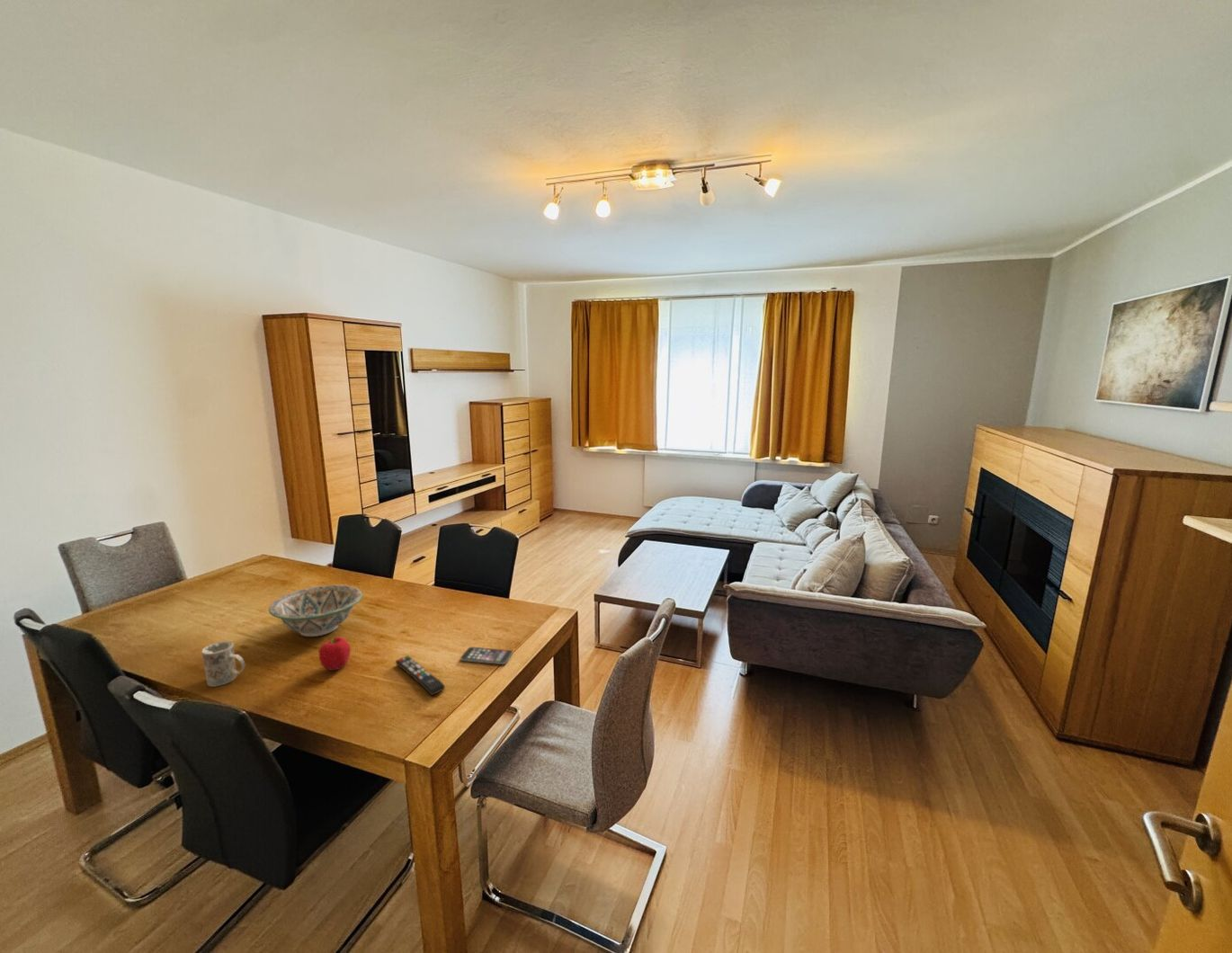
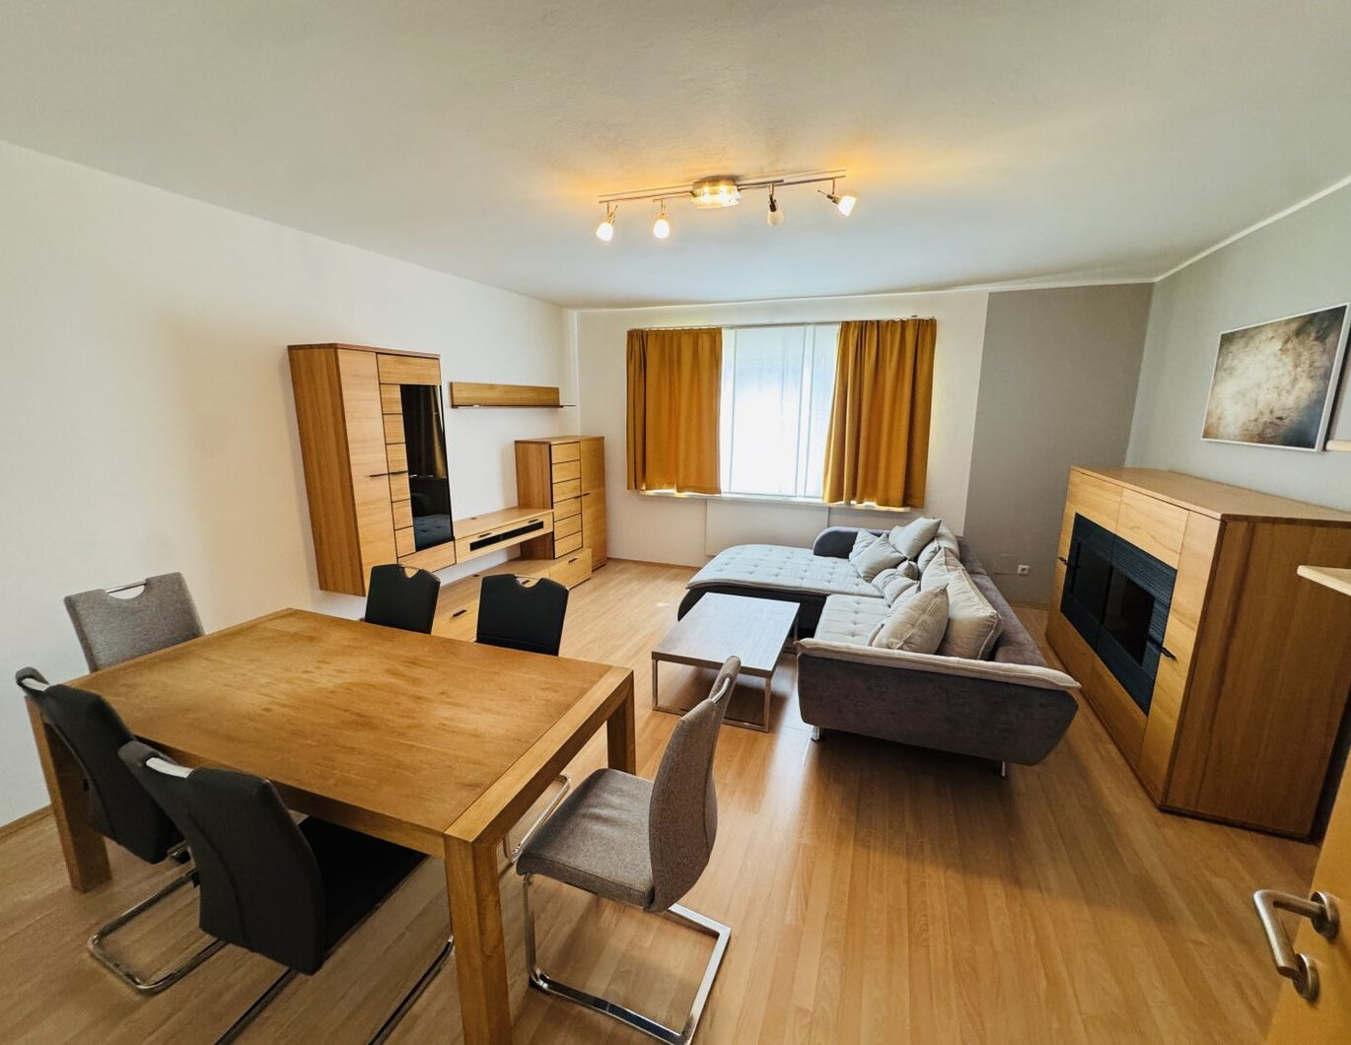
- decorative bowl [268,584,363,637]
- mug [201,640,246,688]
- fruit [318,636,352,672]
- remote control [395,655,445,696]
- smartphone [460,646,513,665]
